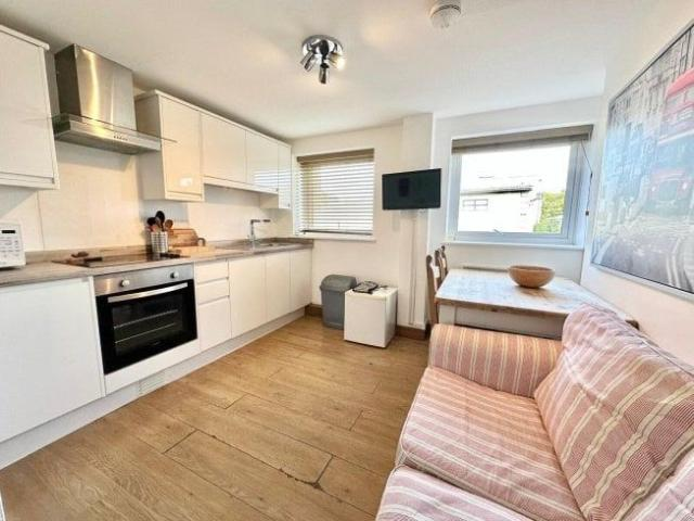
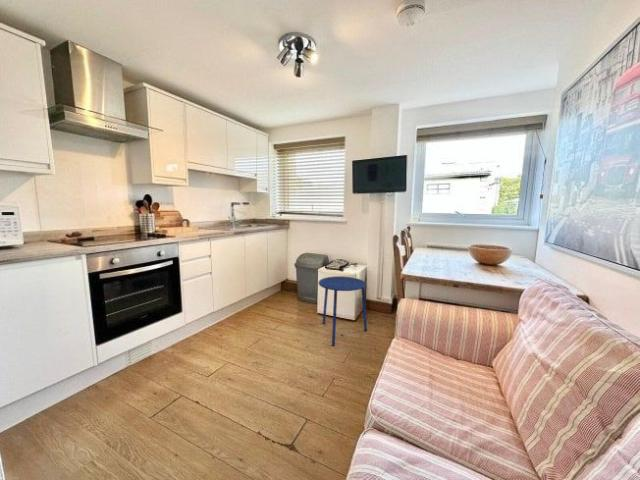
+ side table [318,275,368,347]
